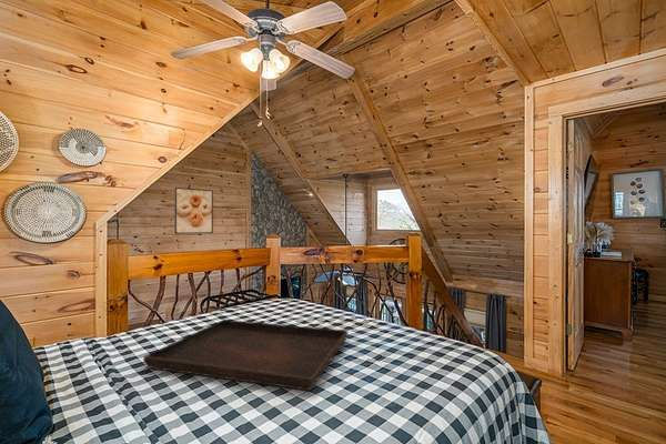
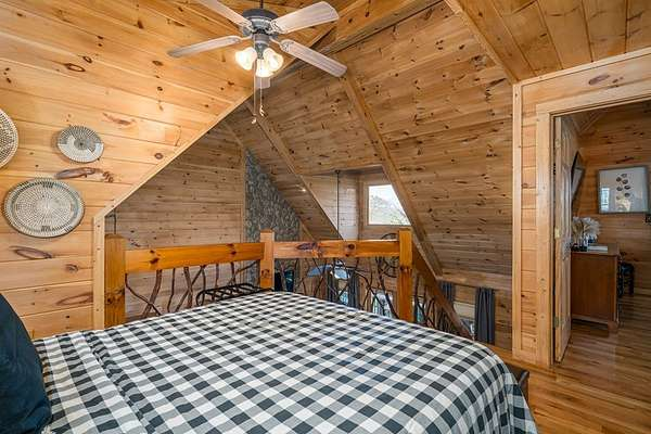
- serving tray [142,319,349,392]
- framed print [173,186,214,235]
